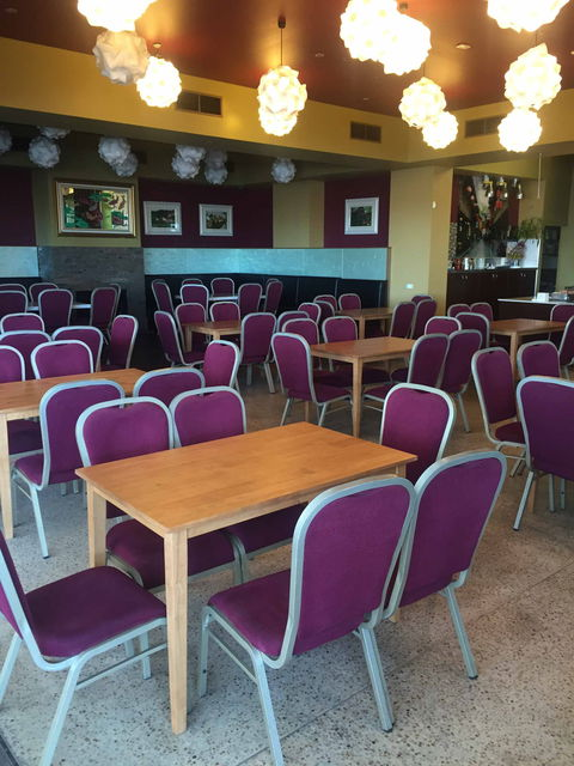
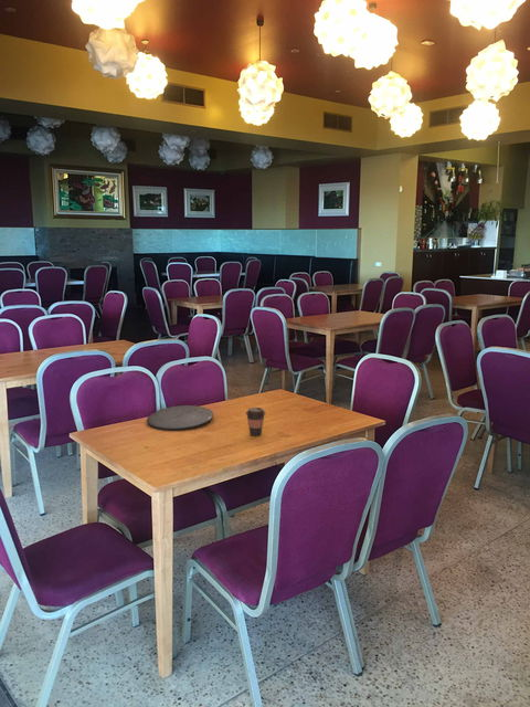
+ coffee cup [245,407,266,436]
+ plate [146,404,214,431]
